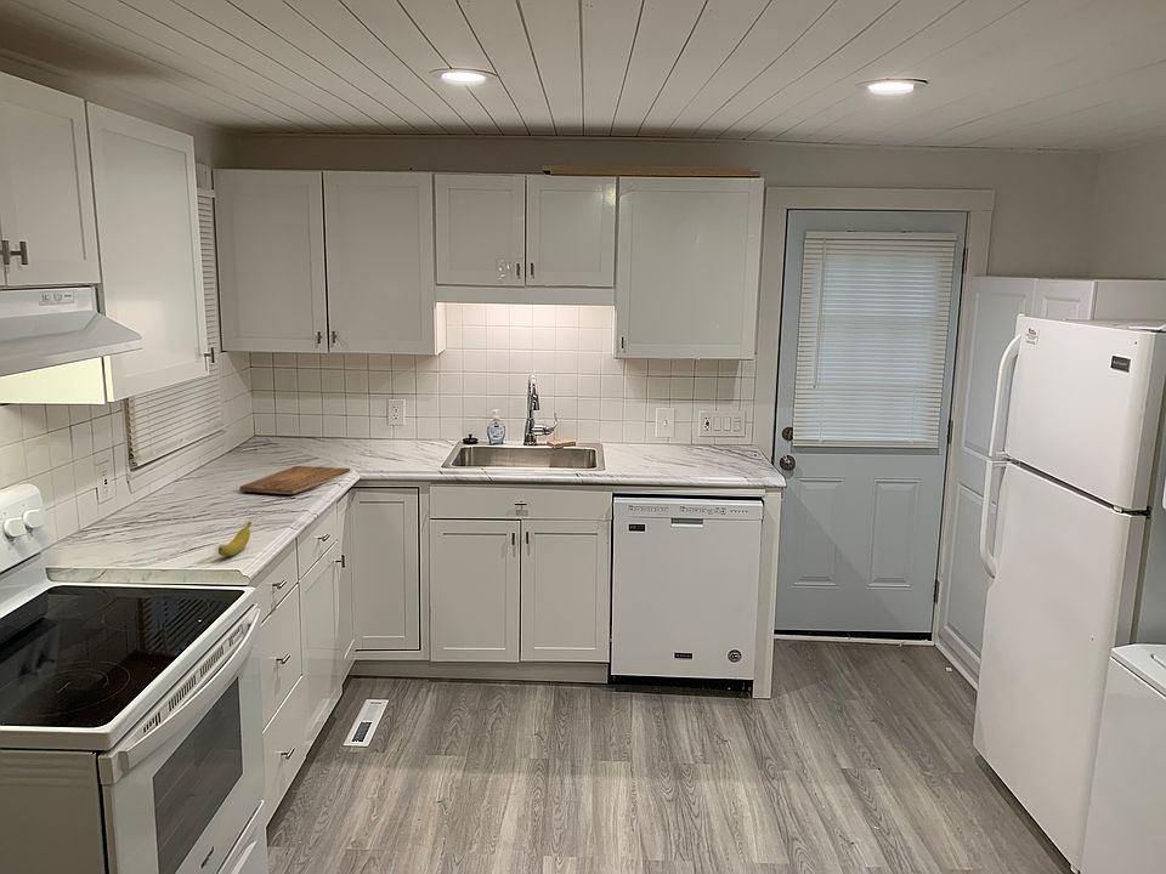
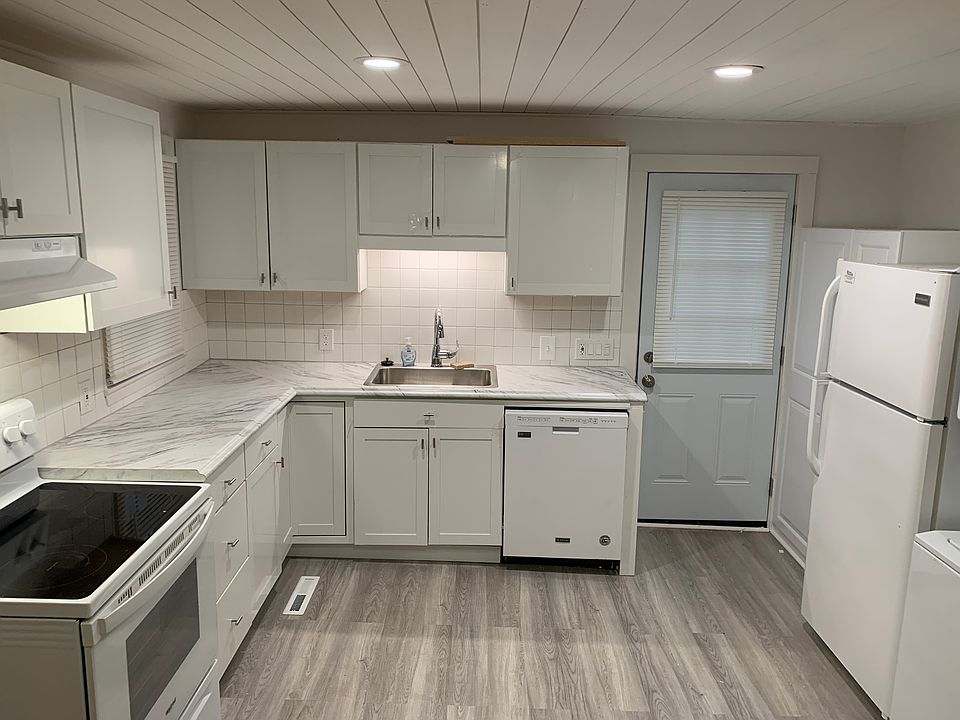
- banana [217,521,253,557]
- cutting board [238,465,351,495]
